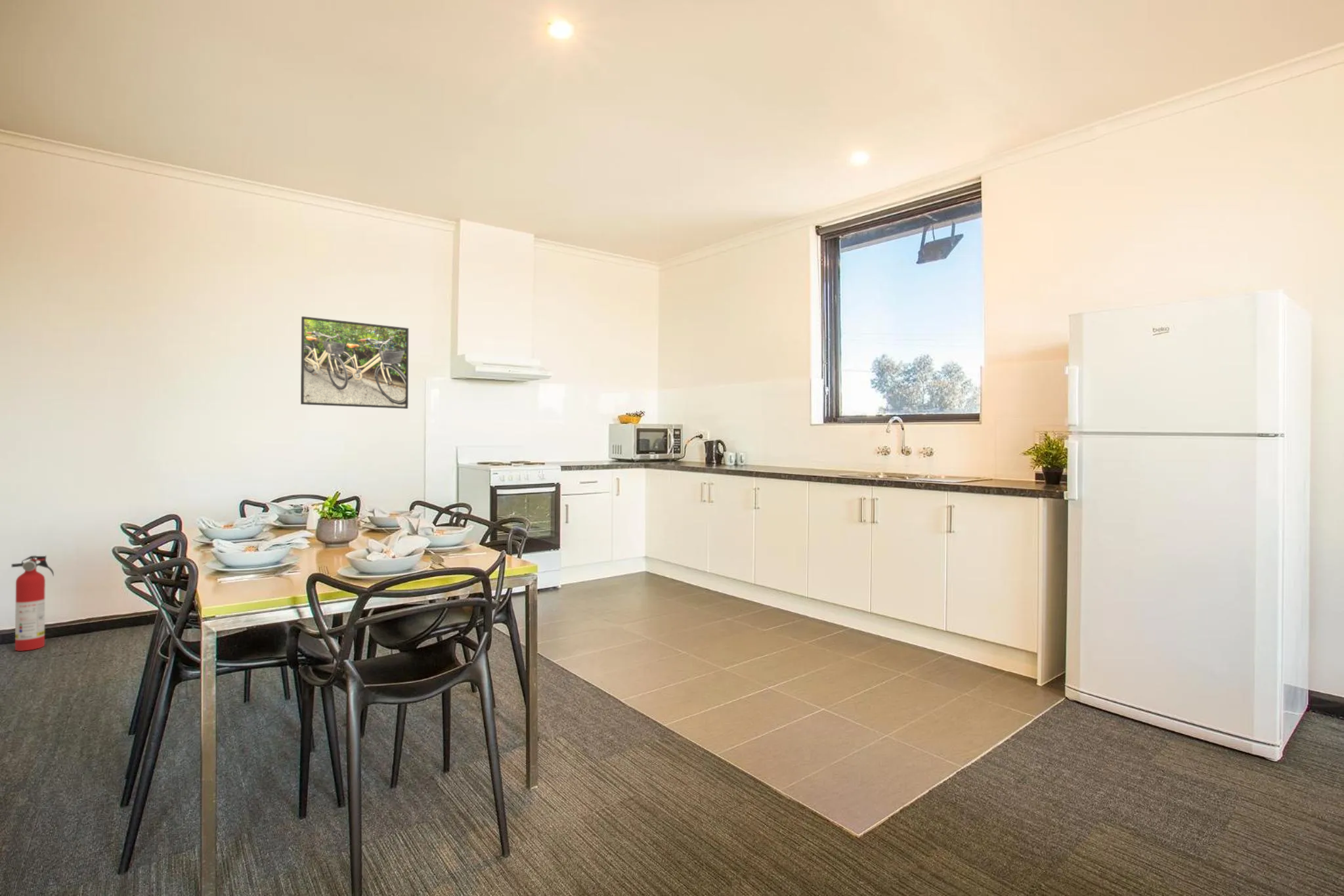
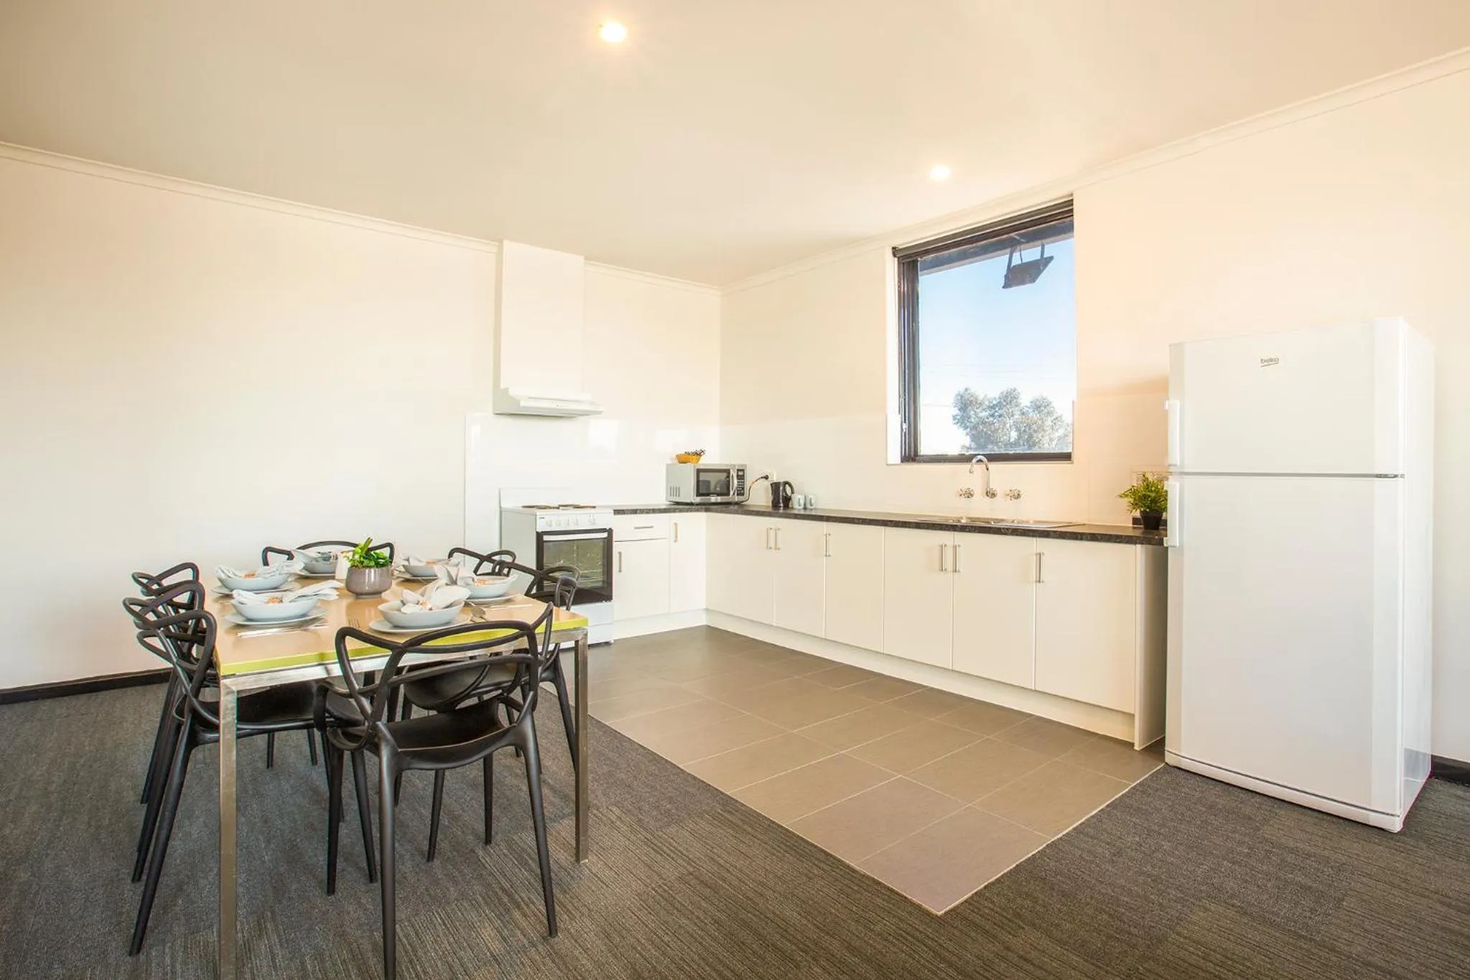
- fire extinguisher [11,555,54,652]
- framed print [300,316,409,410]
